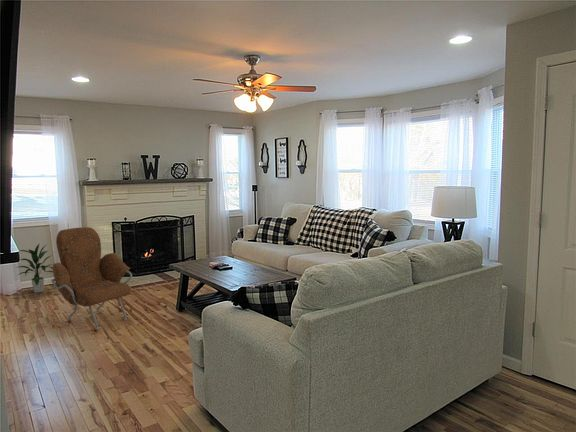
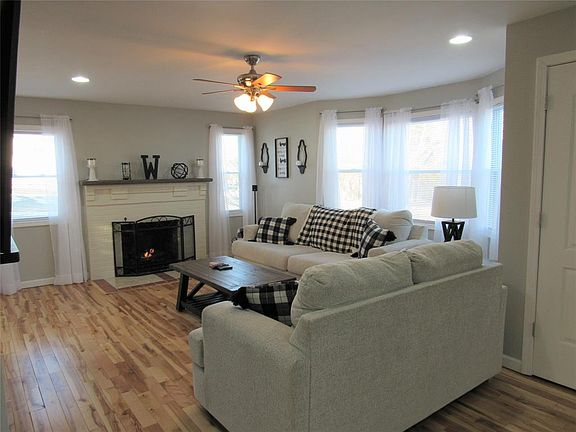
- indoor plant [15,242,53,294]
- armchair [50,226,133,331]
